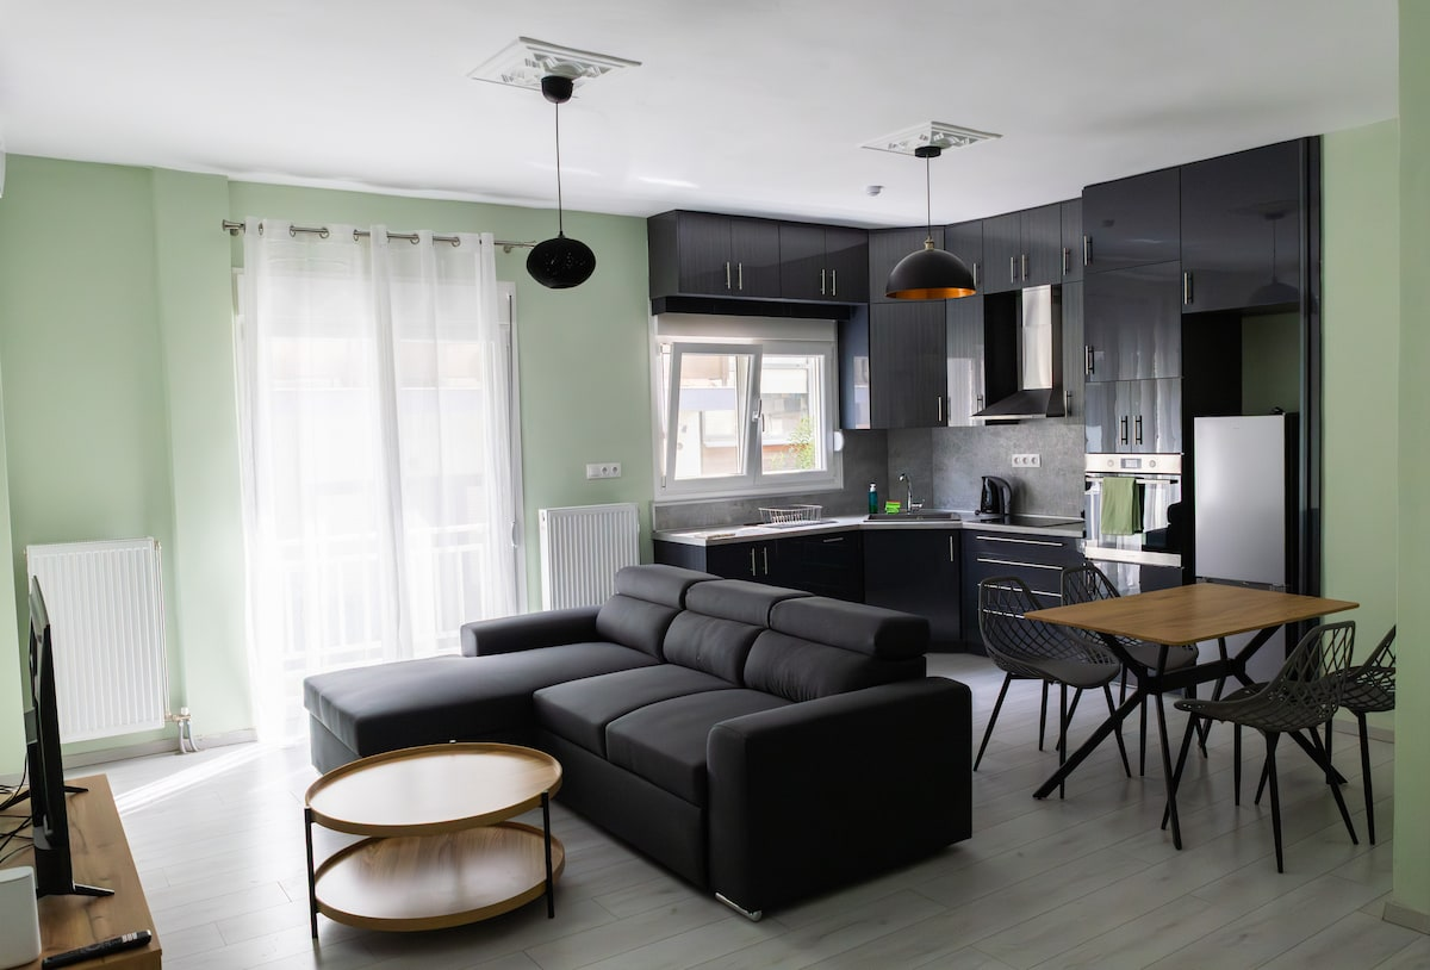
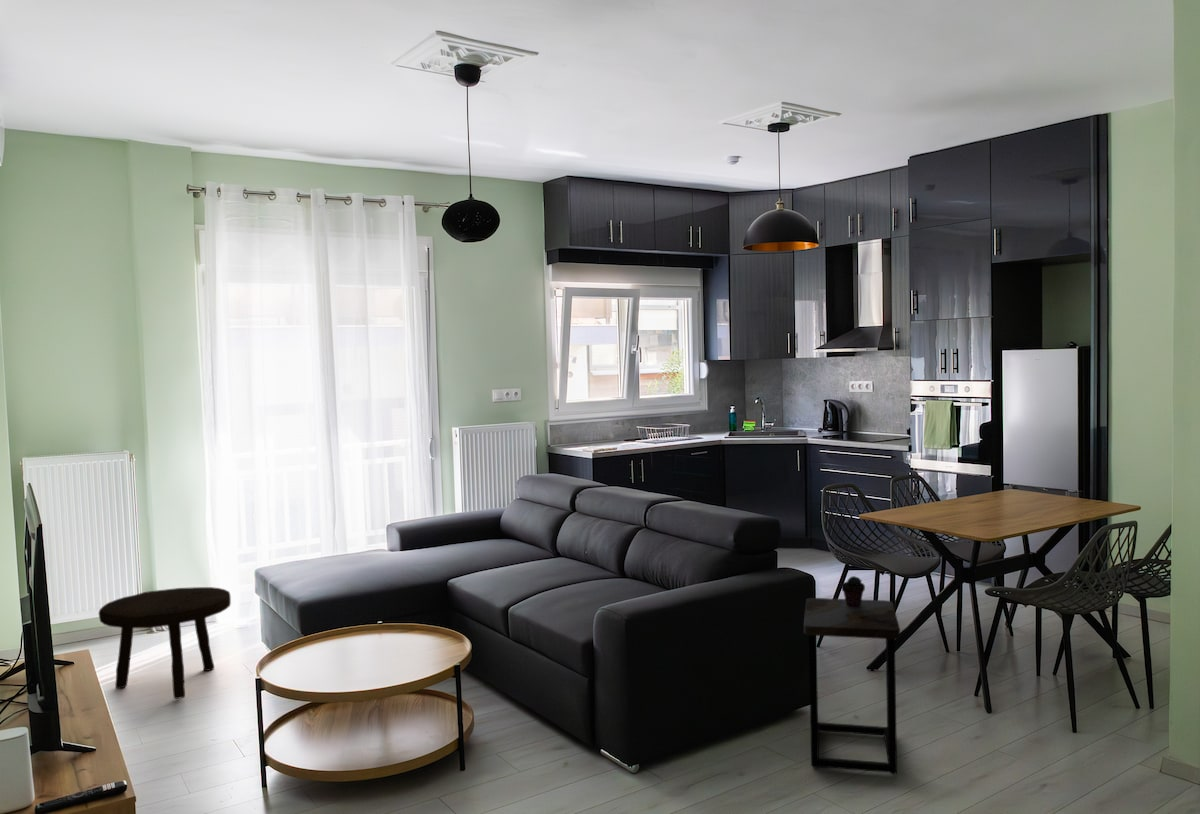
+ side table [803,597,901,775]
+ footstool [98,586,232,700]
+ potted succulent [840,575,866,607]
